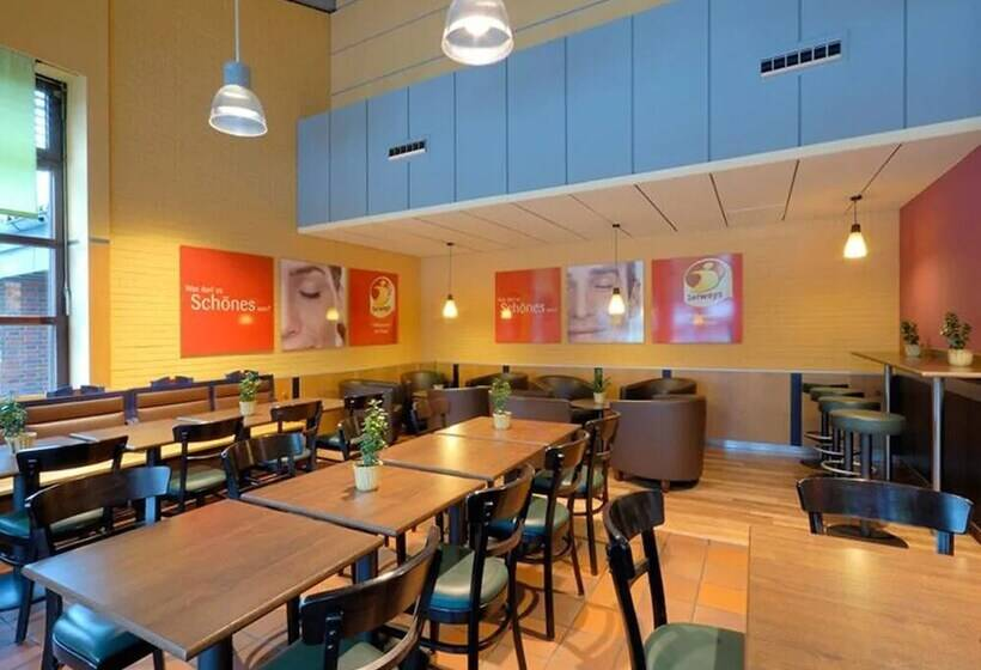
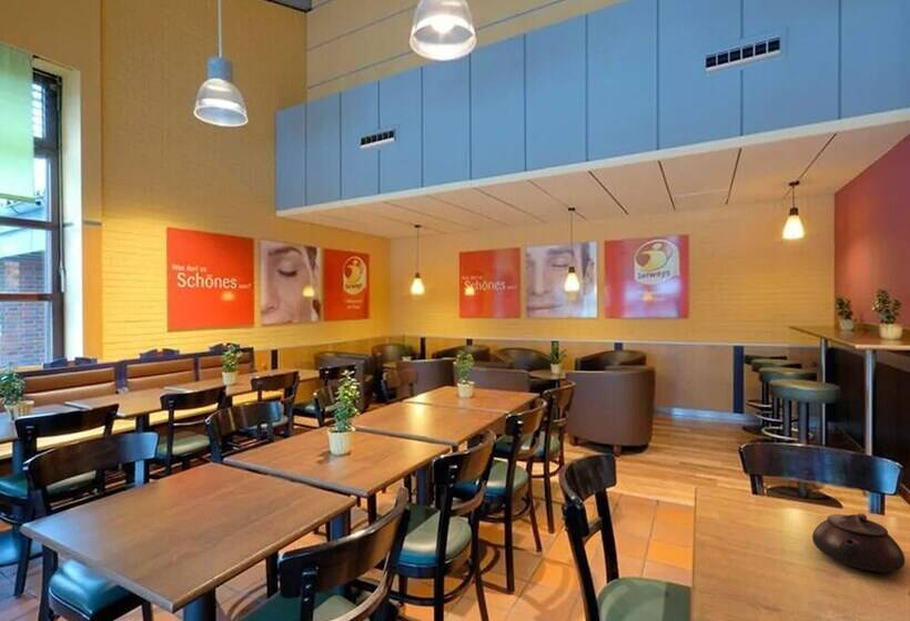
+ teapot [811,512,906,574]
